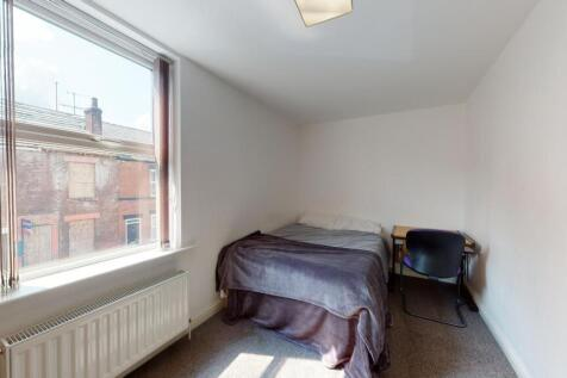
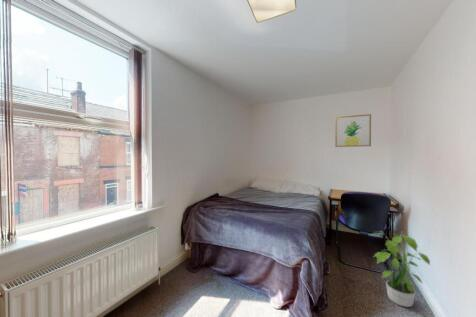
+ wall art [334,113,372,148]
+ potted plant [372,230,431,308]
